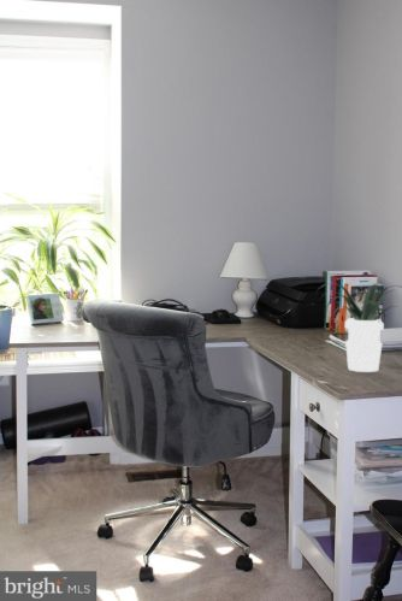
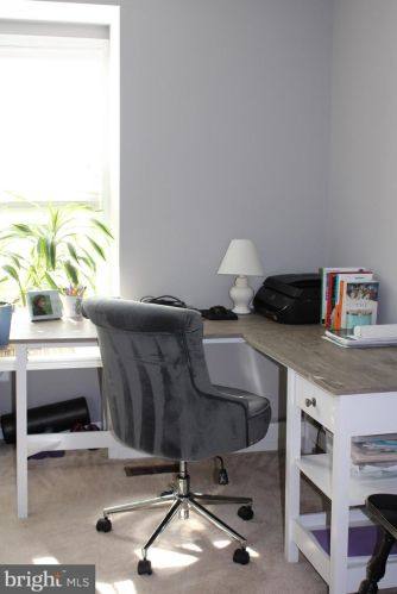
- potted plant [315,282,401,373]
